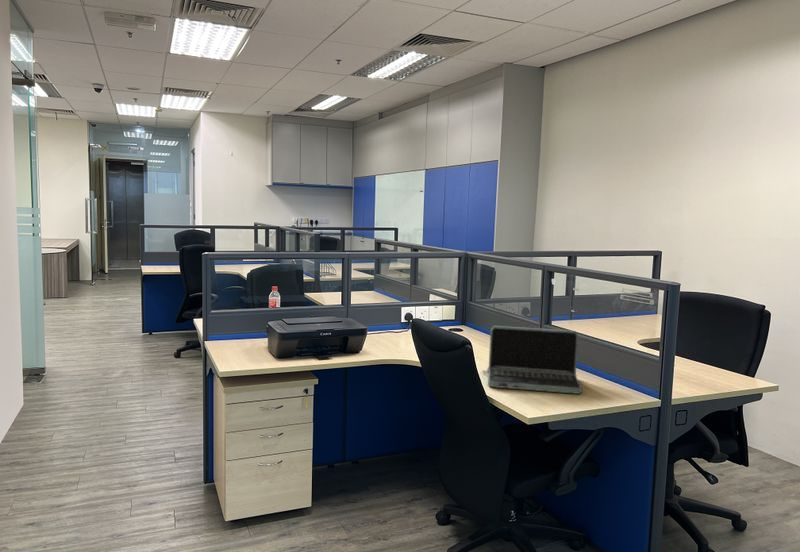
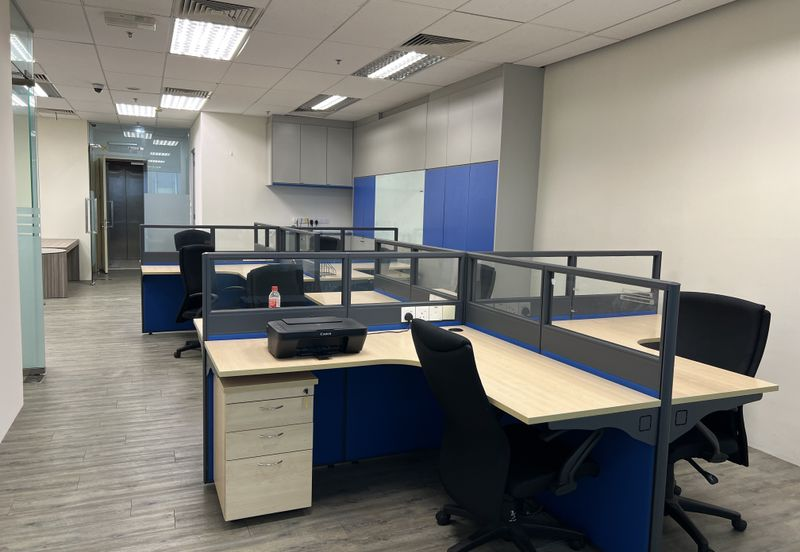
- laptop [481,325,583,395]
